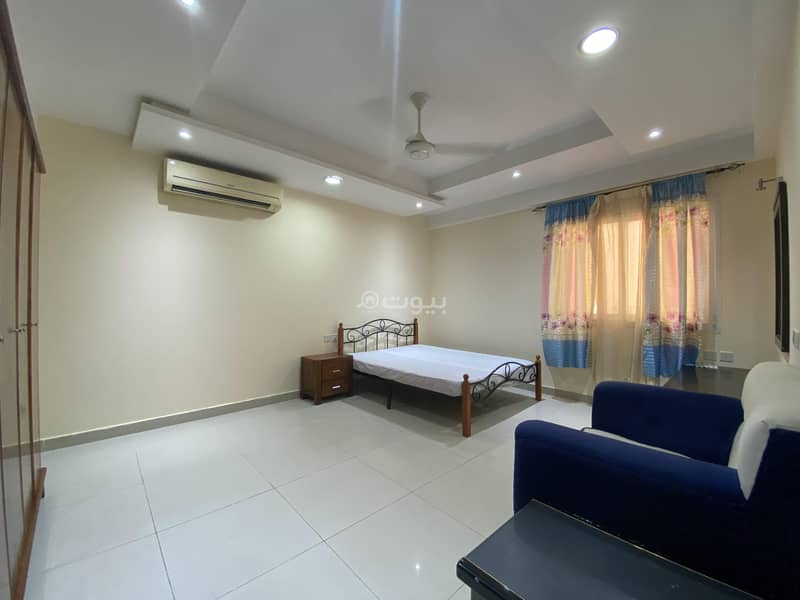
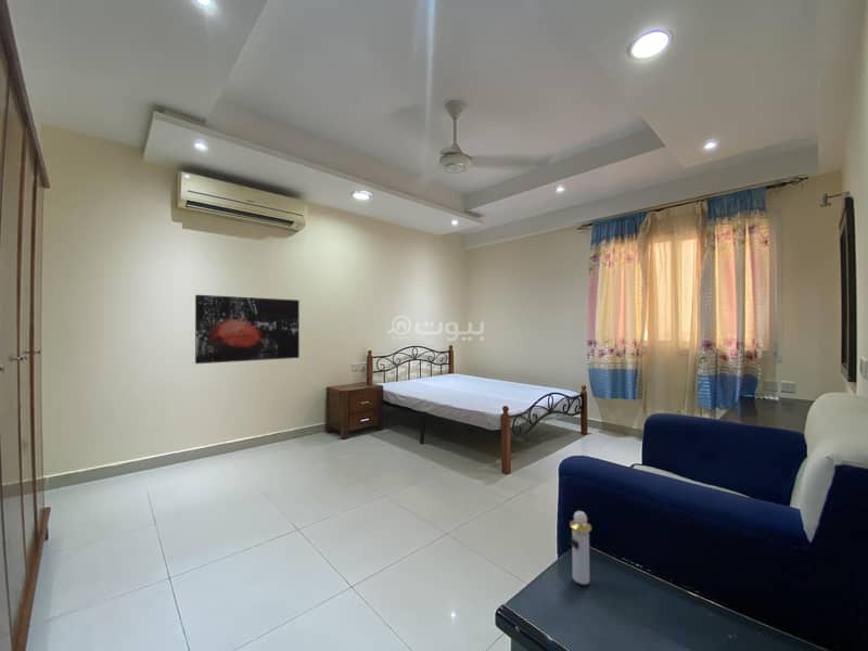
+ wall art [194,294,301,365]
+ perfume bottle [569,510,592,585]
